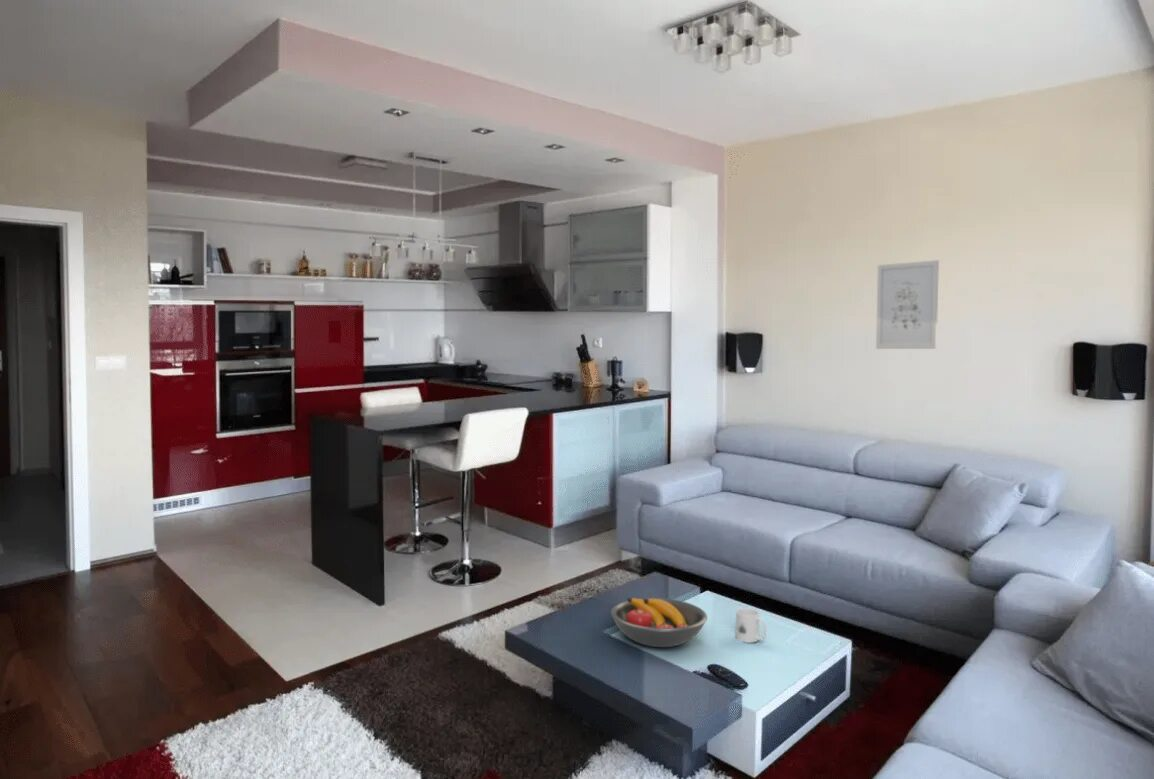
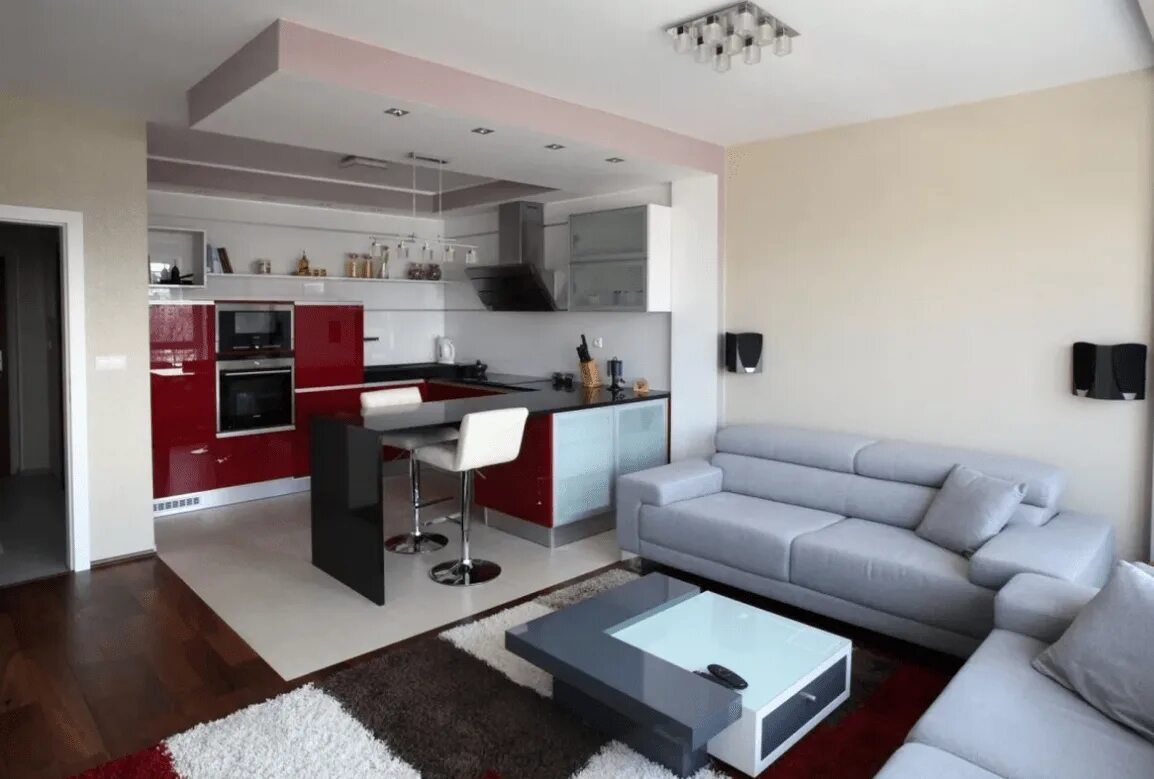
- fruit bowl [610,597,708,648]
- wall art [875,259,940,350]
- mug [735,607,767,644]
